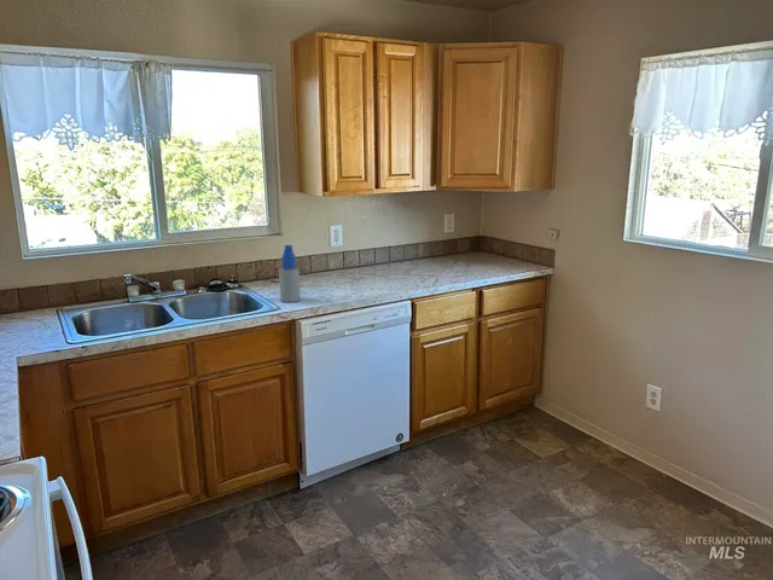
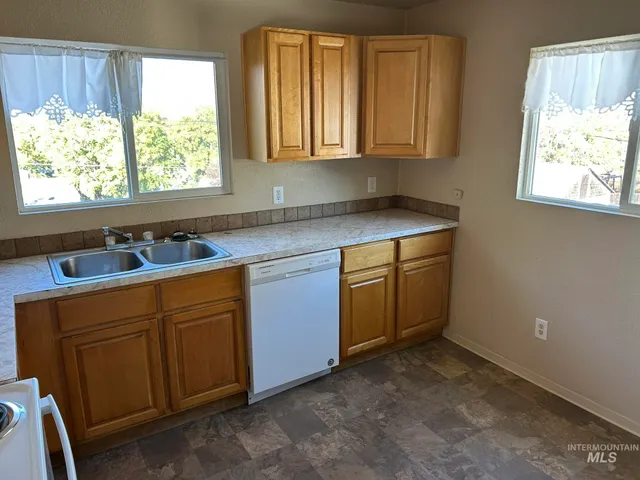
- spray bottle [278,244,302,303]
